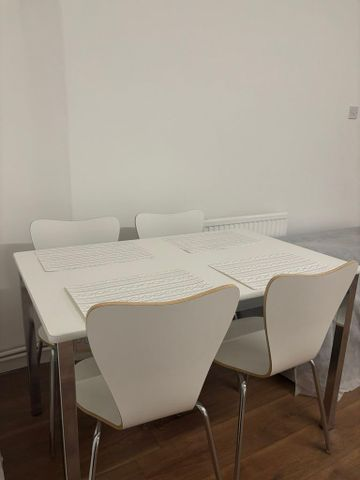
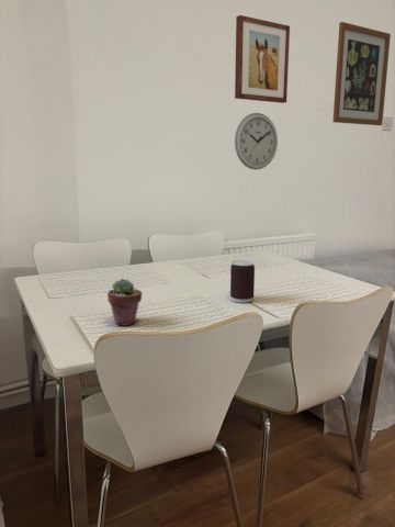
+ wall clock [234,112,279,171]
+ wall art [332,21,392,126]
+ wall art [234,14,291,104]
+ beverage can [229,259,256,304]
+ potted succulent [106,278,144,327]
